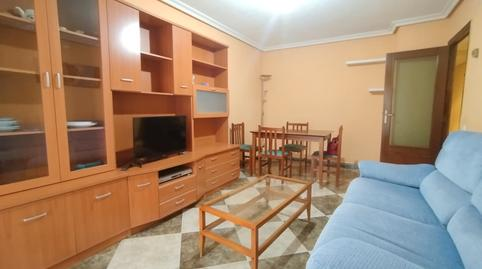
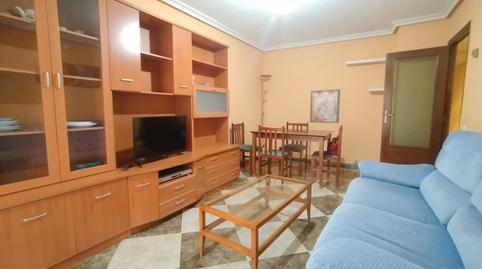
+ wall art [309,88,341,124]
